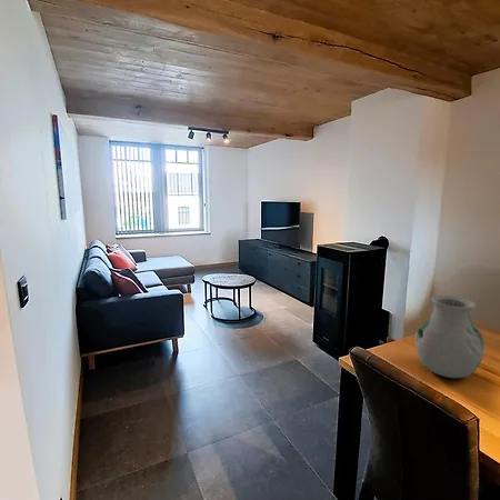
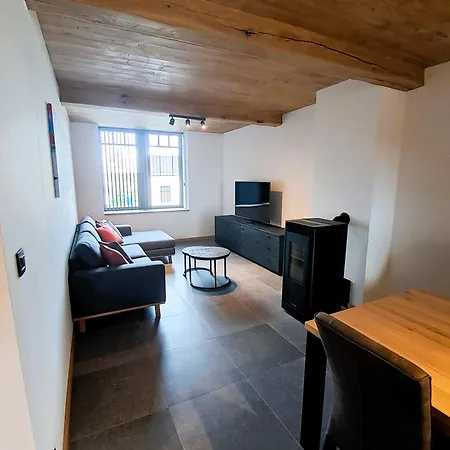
- vase [413,294,486,379]
